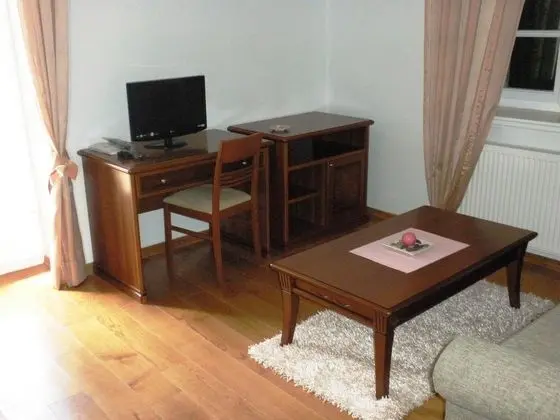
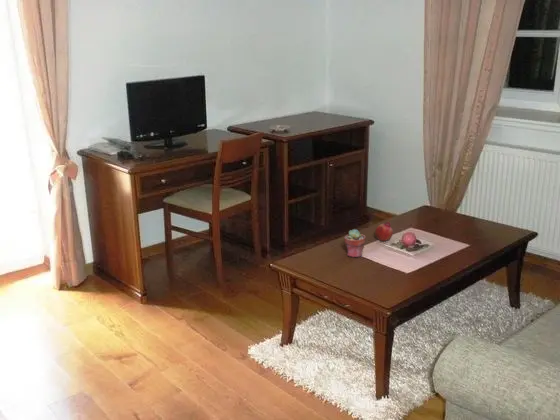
+ fruit [374,220,394,242]
+ potted succulent [344,228,367,258]
